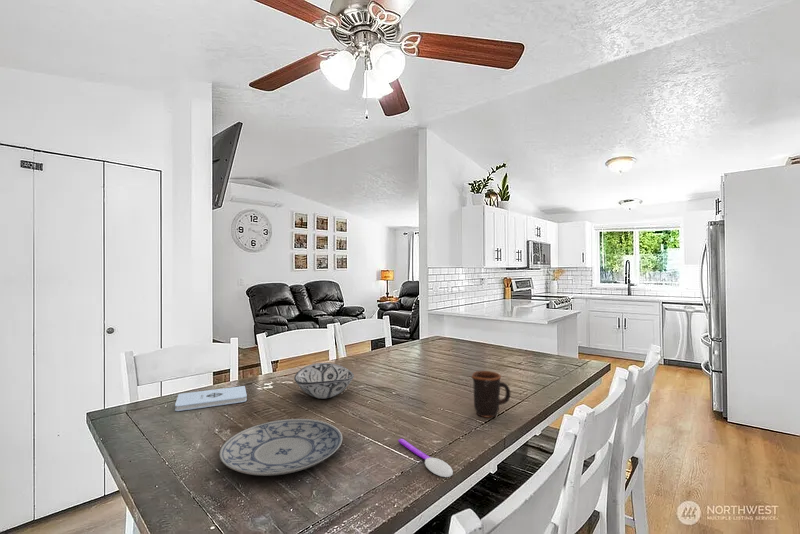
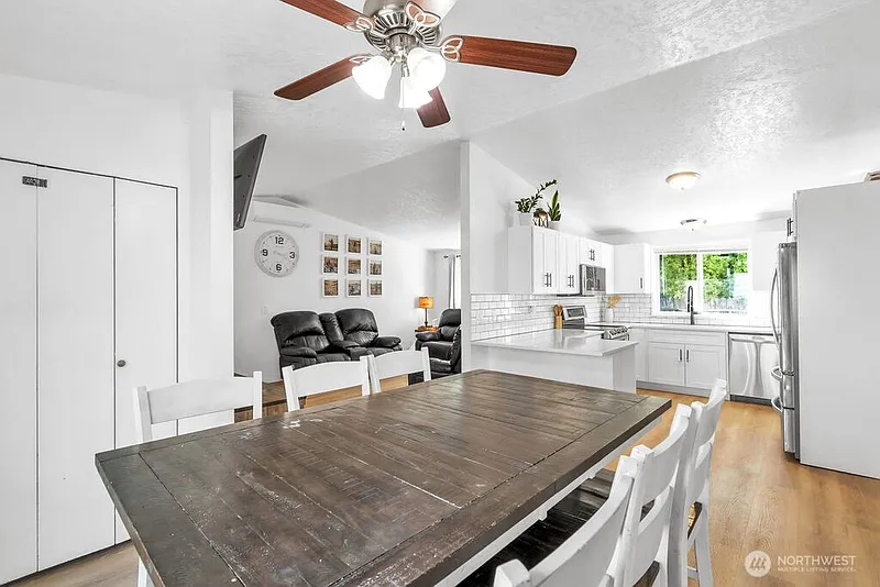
- plate [218,418,343,477]
- notepad [174,385,248,412]
- spoon [397,438,454,478]
- mug [471,370,511,418]
- decorative bowl [293,362,355,400]
